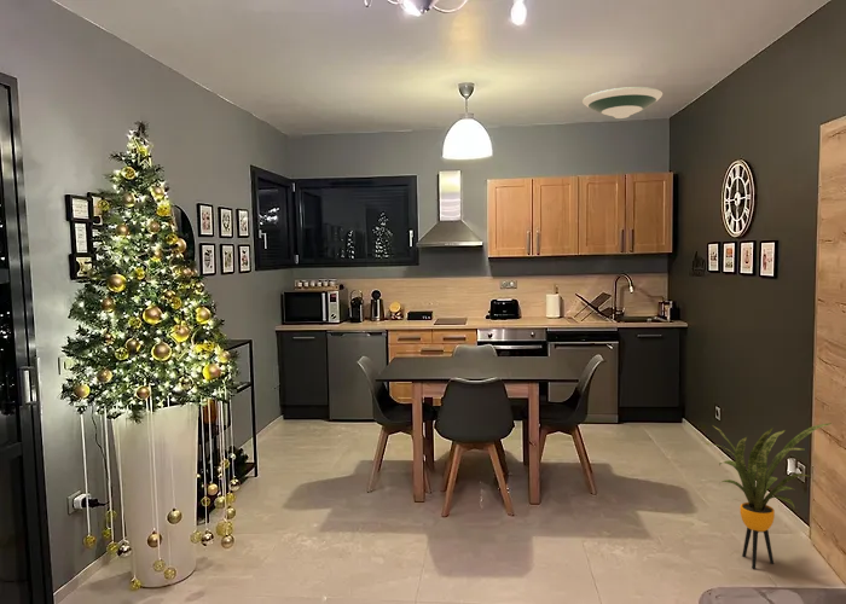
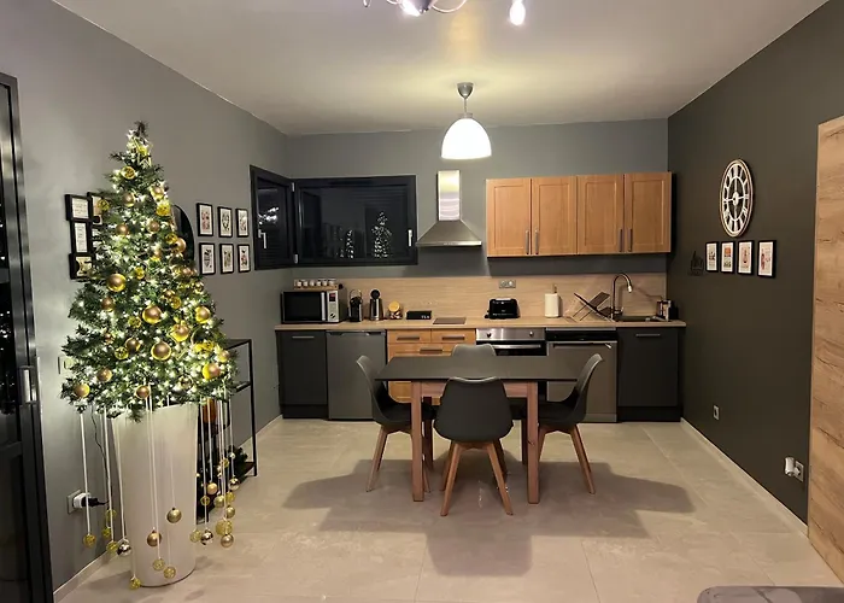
- house plant [702,422,833,569]
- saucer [581,86,664,120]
